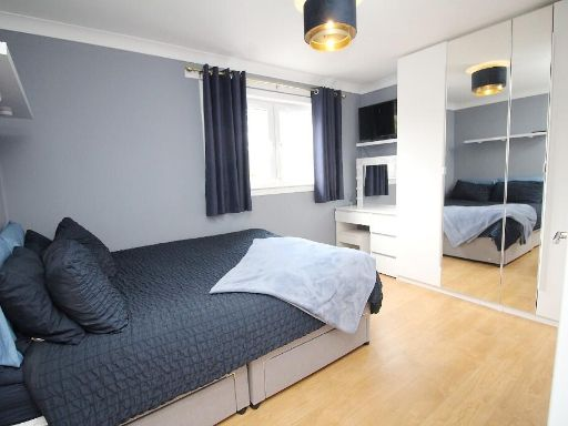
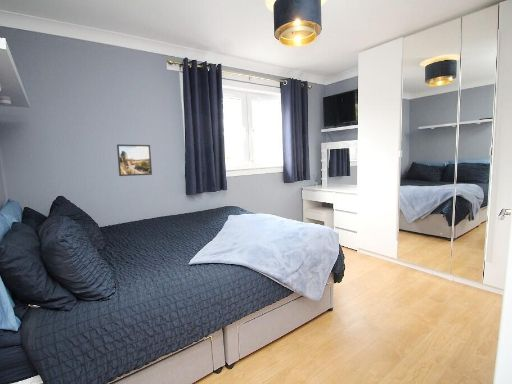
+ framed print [116,143,153,177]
